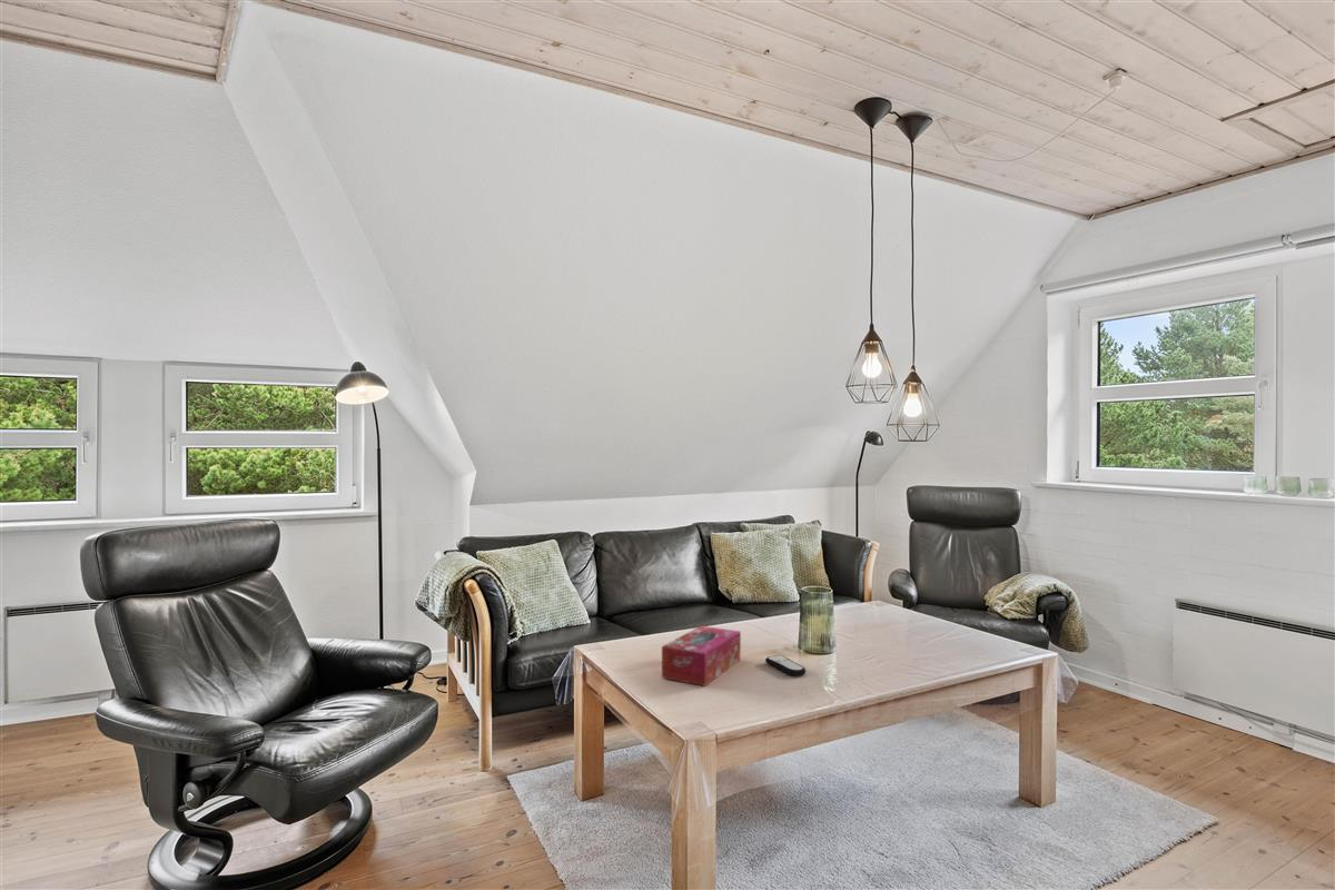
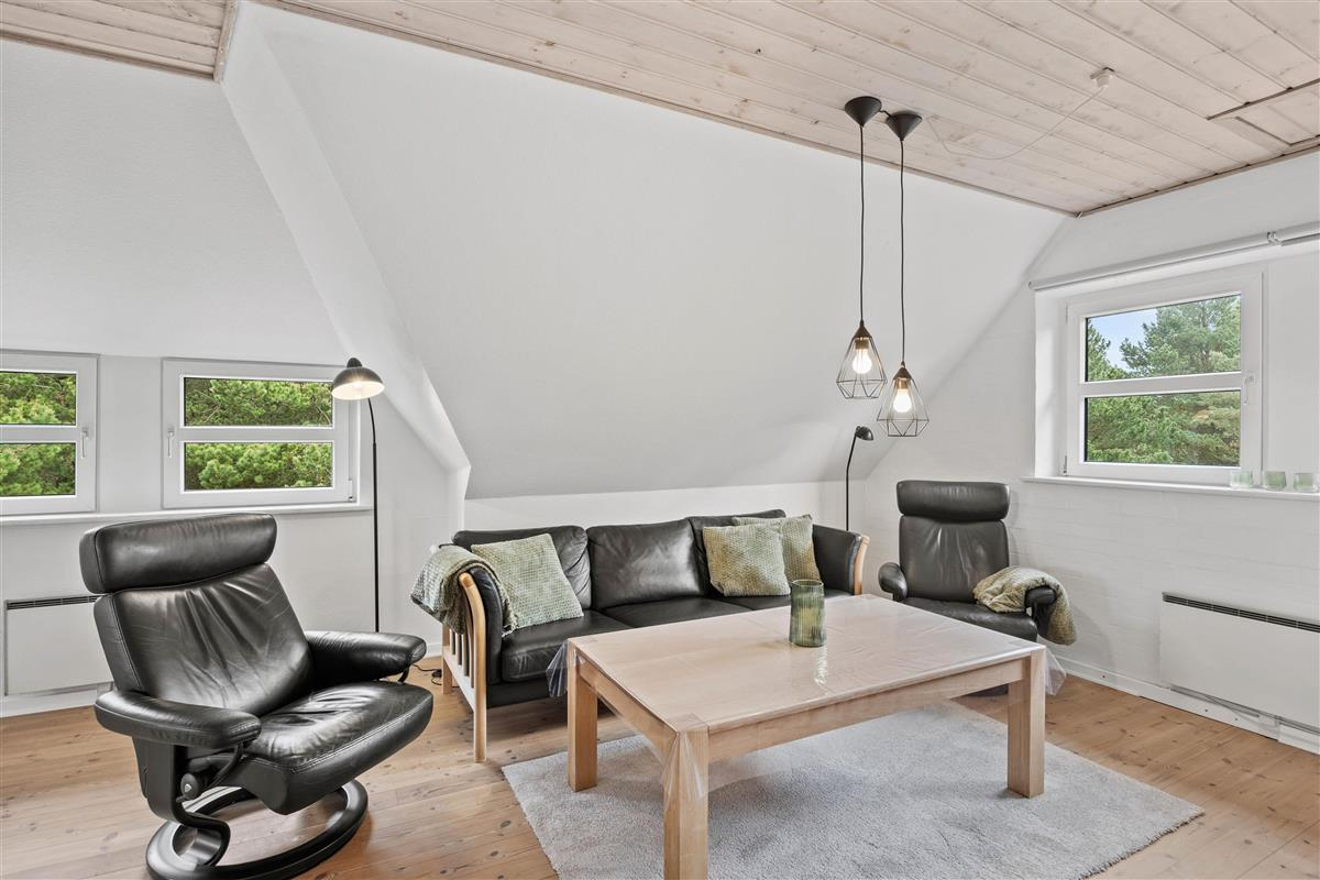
- remote control [764,654,807,678]
- tissue box [661,624,742,688]
